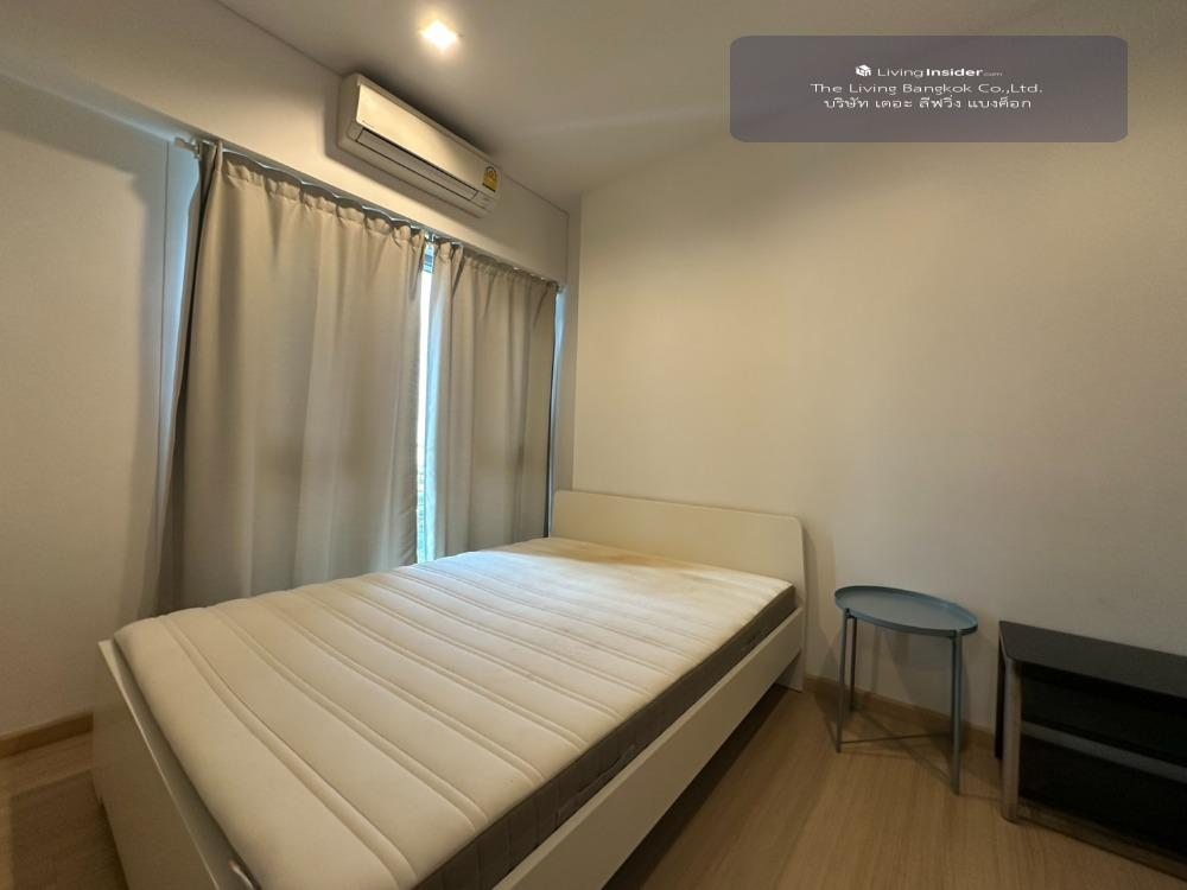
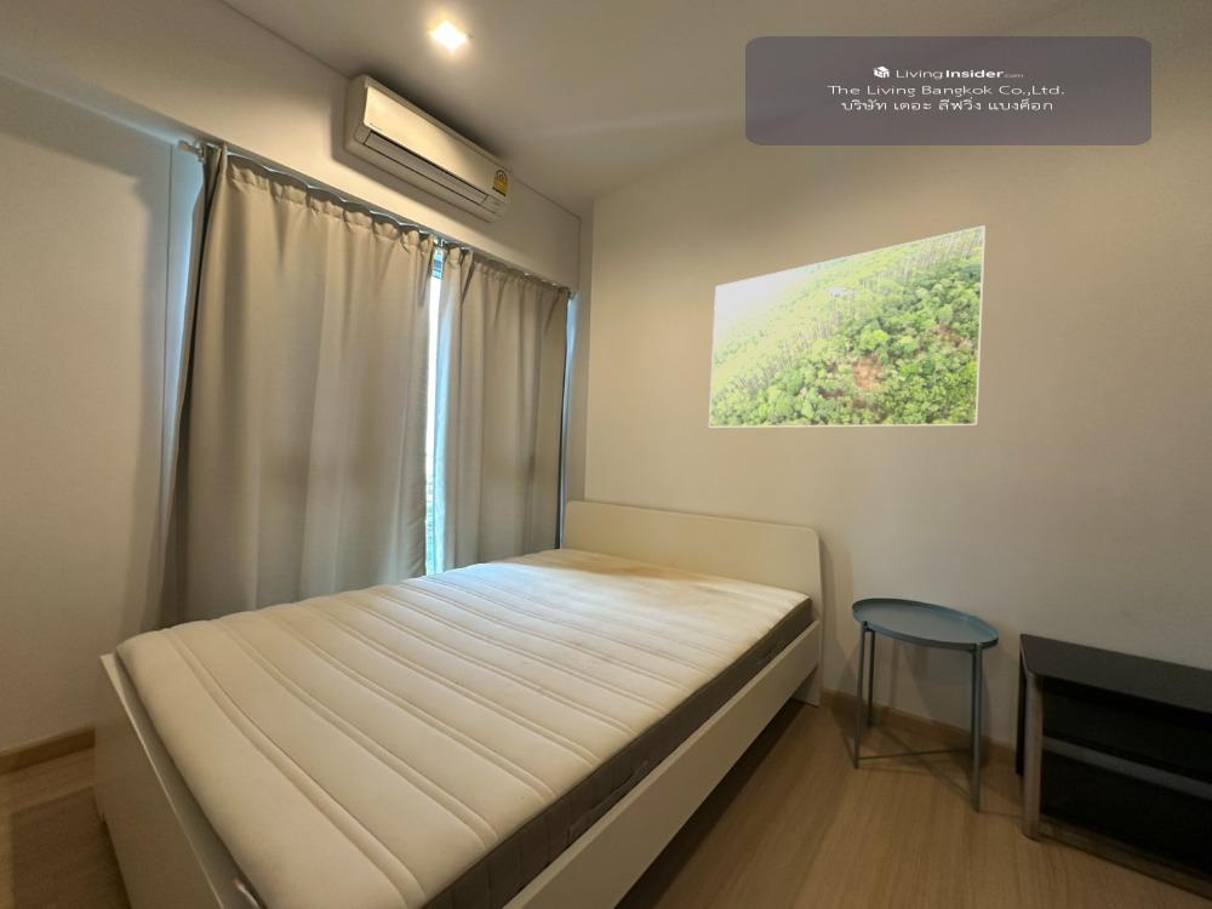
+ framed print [708,224,987,429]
